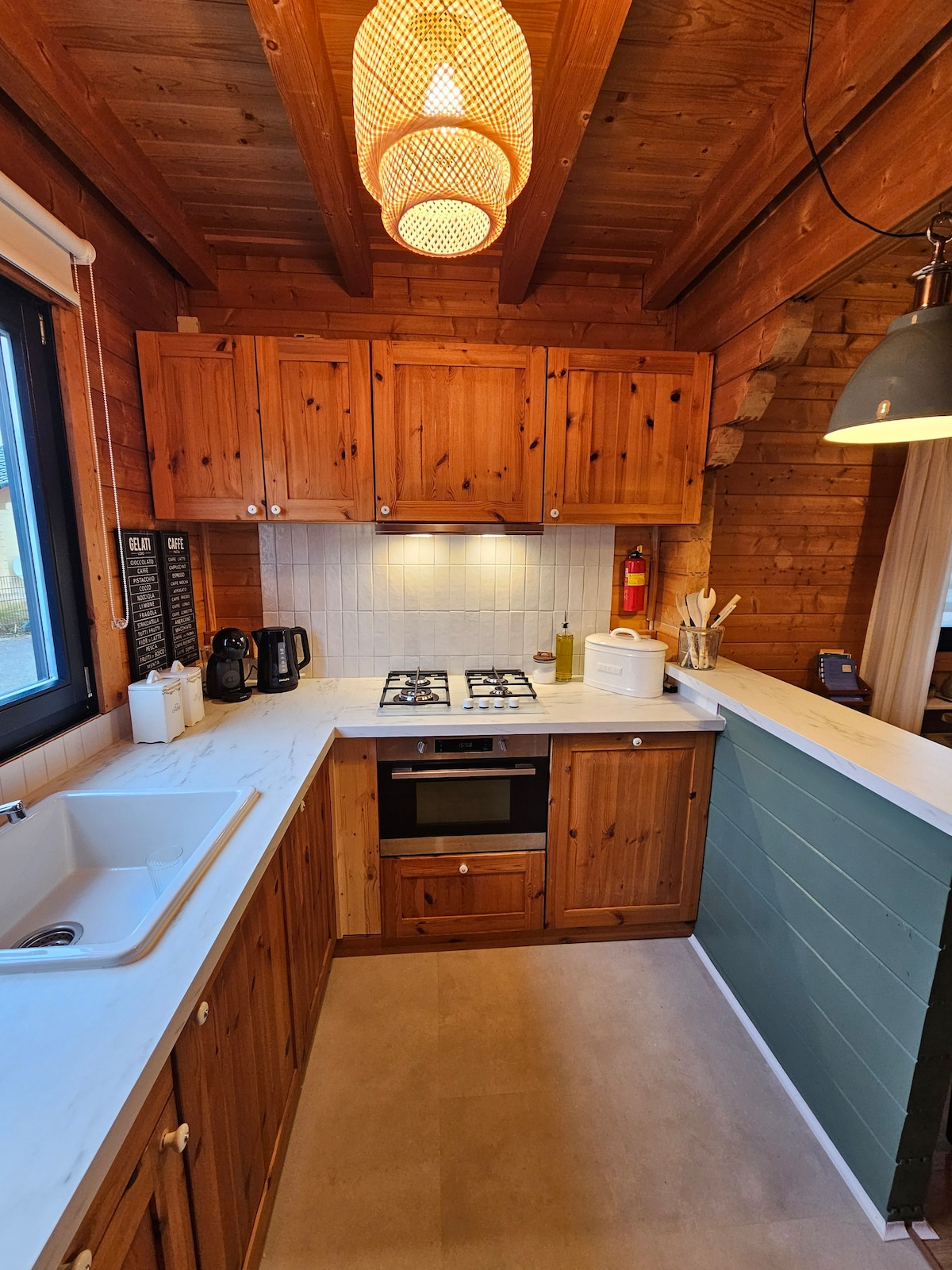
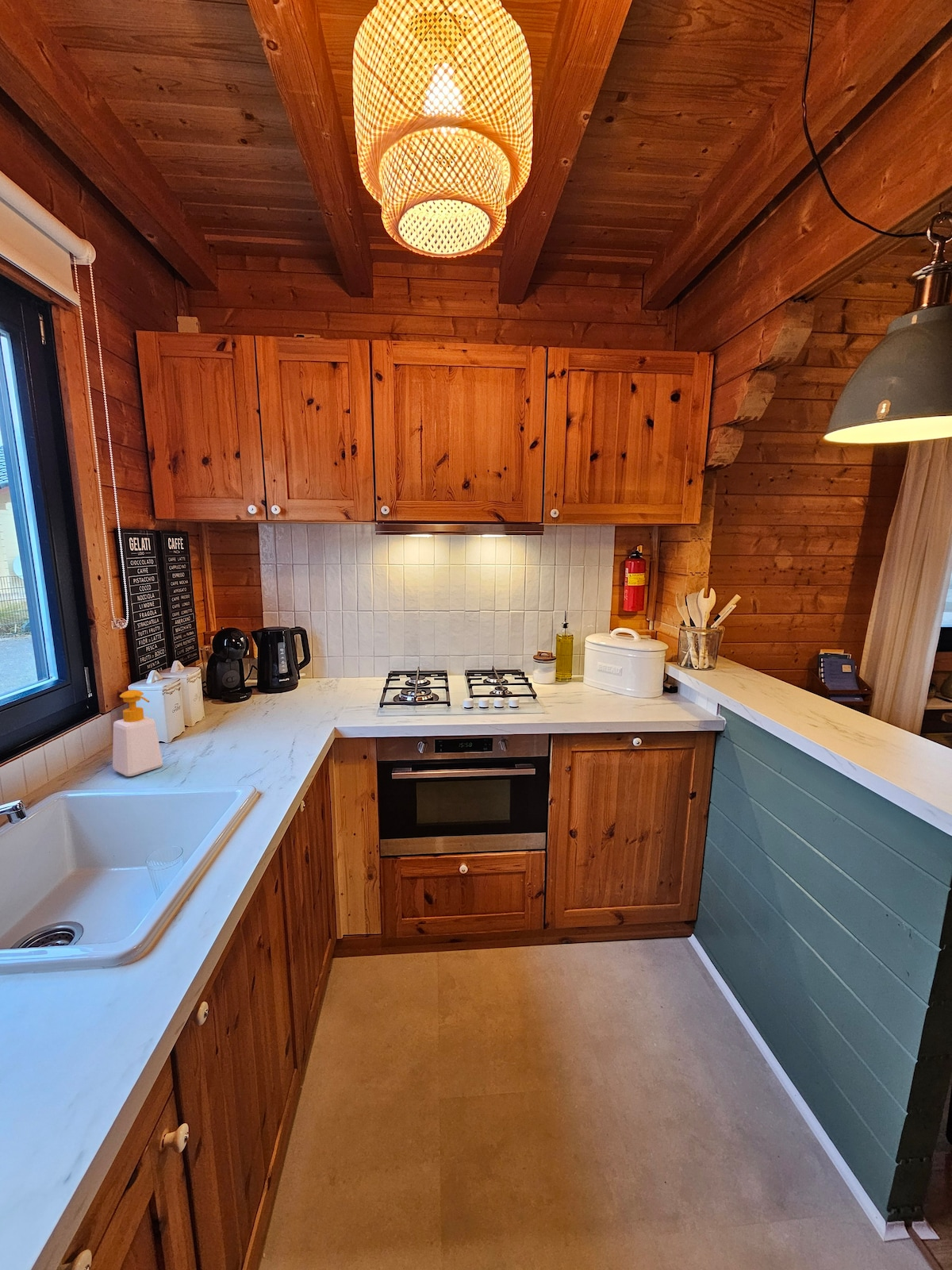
+ soap bottle [112,689,163,777]
